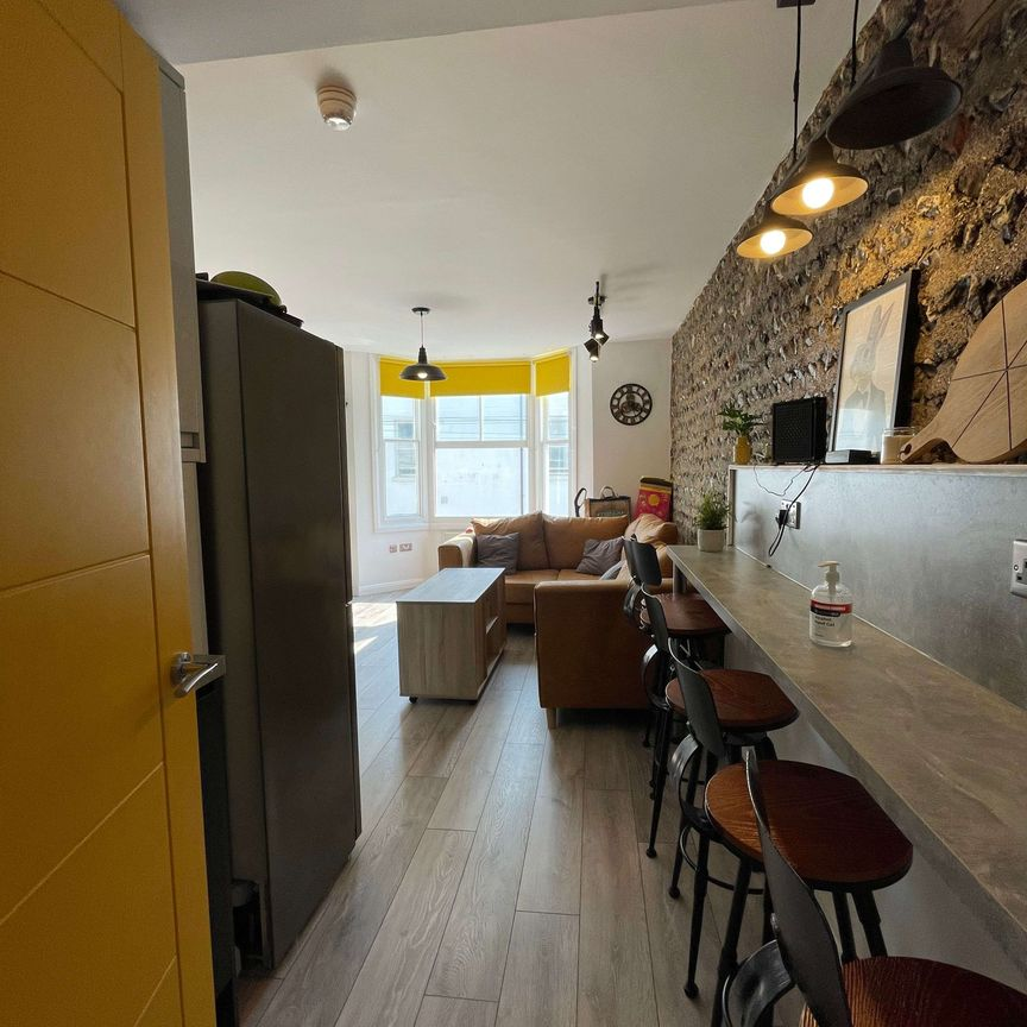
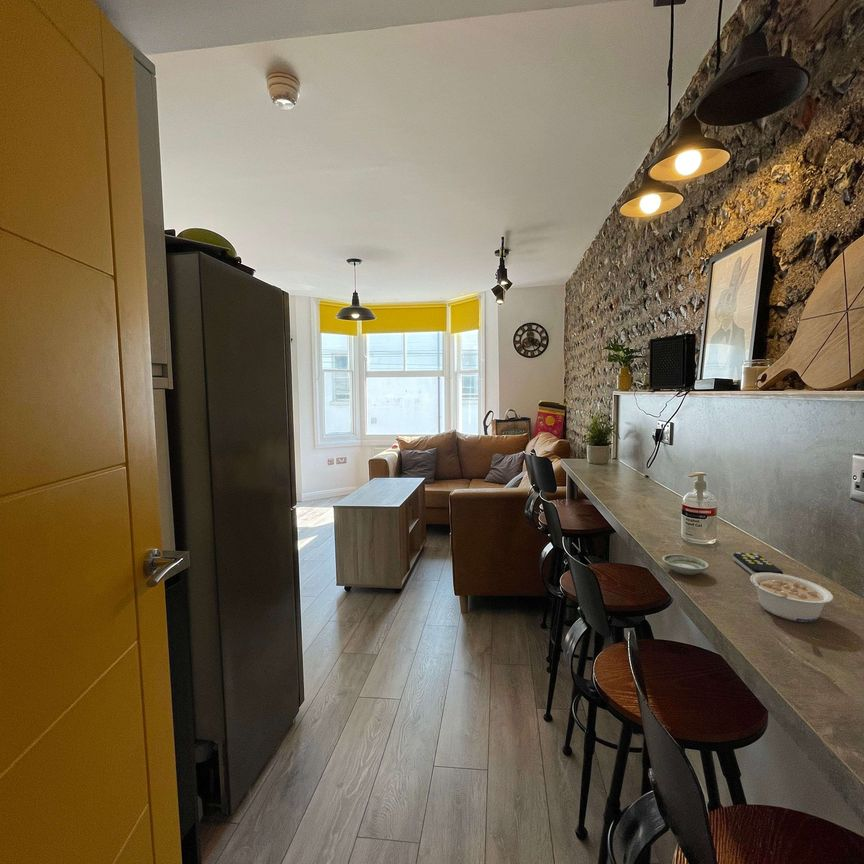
+ legume [749,573,834,623]
+ remote control [732,551,784,575]
+ saucer [661,553,710,576]
